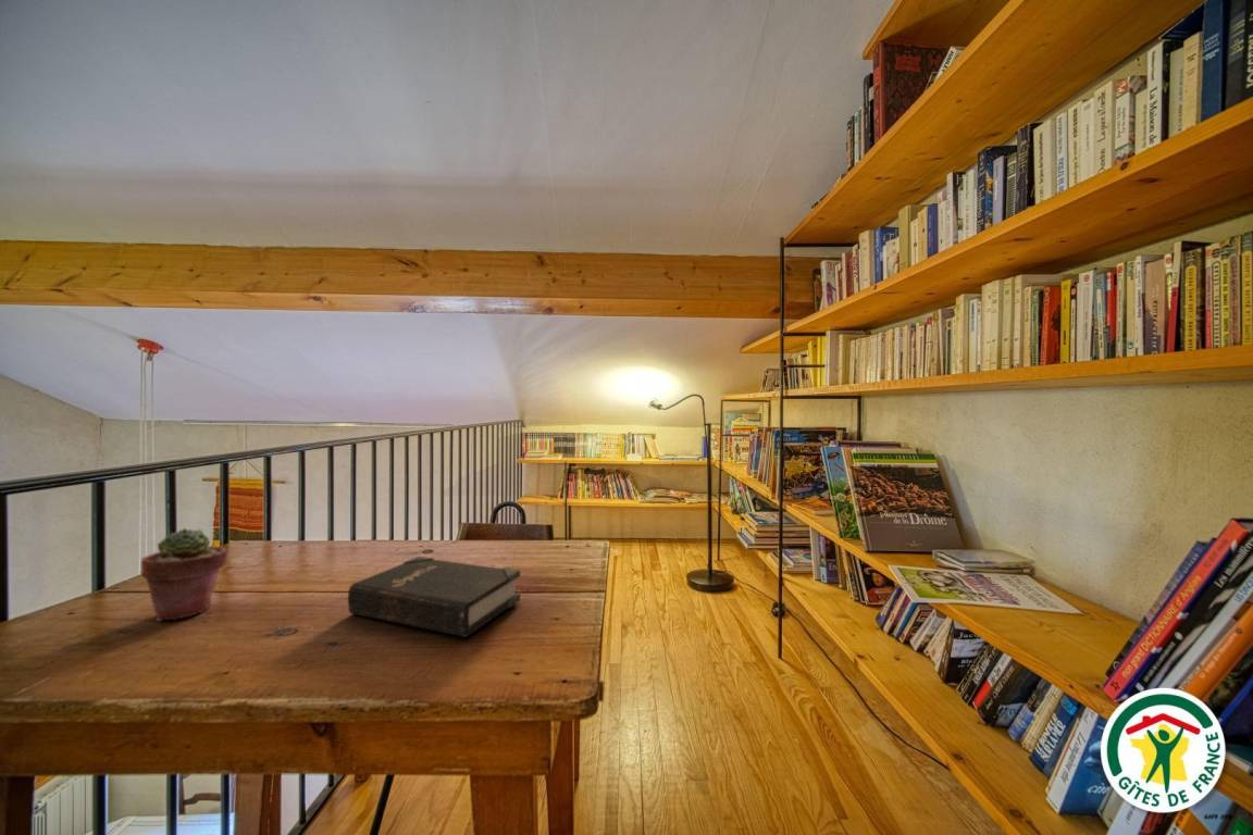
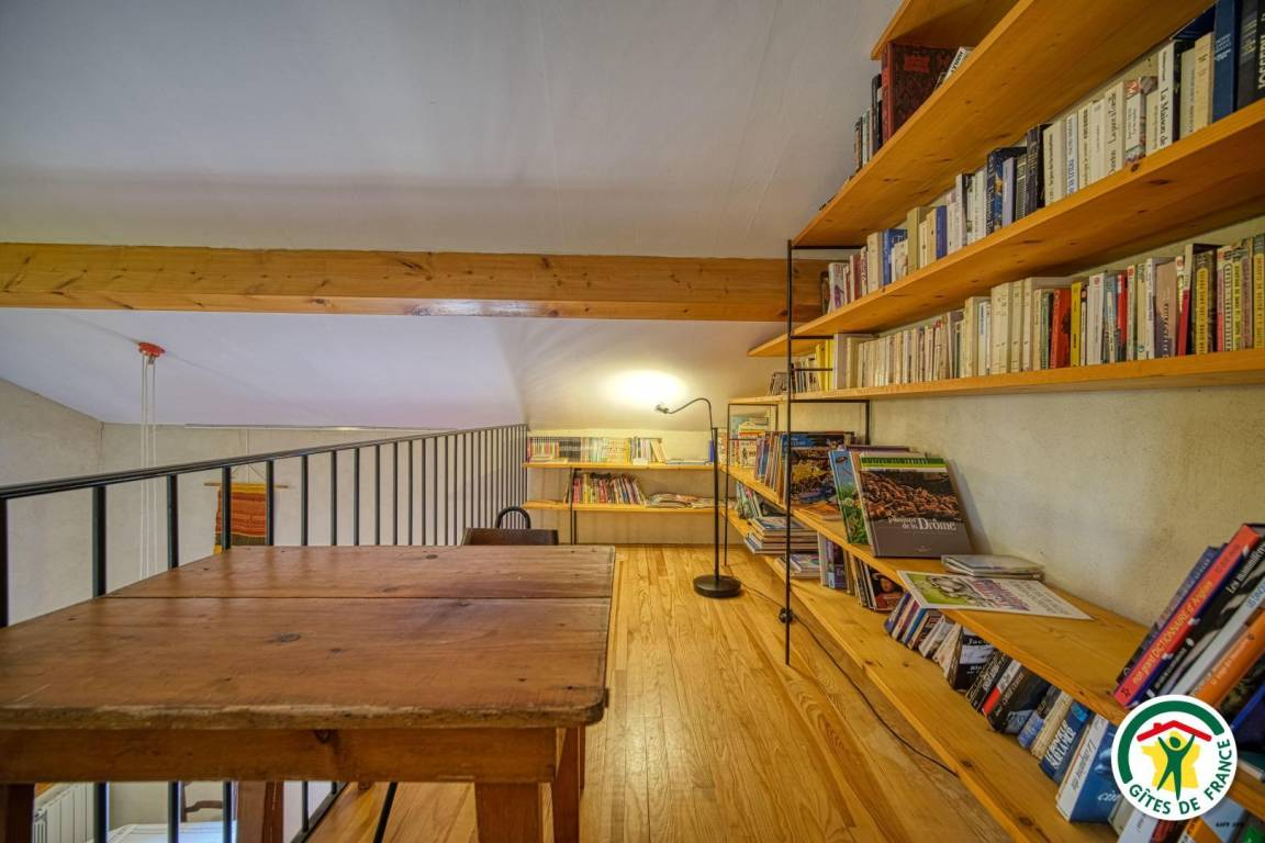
- hardback book [347,556,521,638]
- potted succulent [139,527,228,622]
